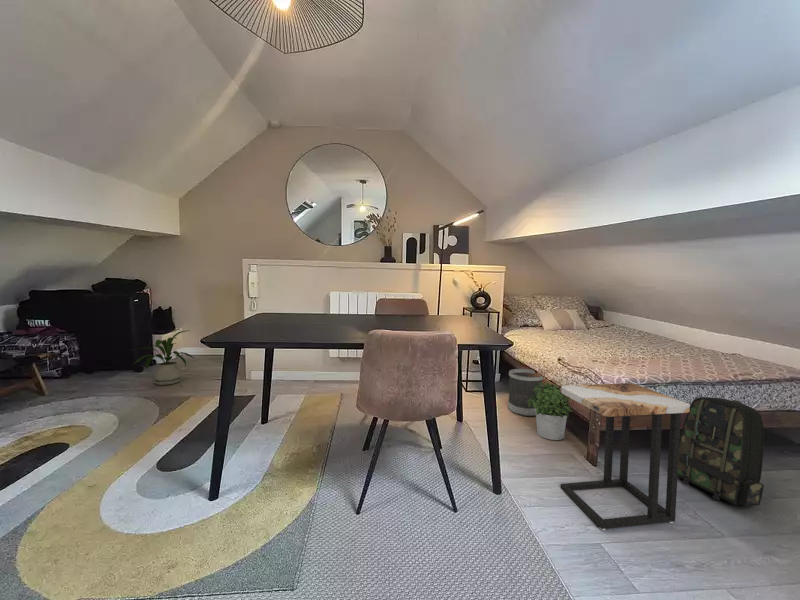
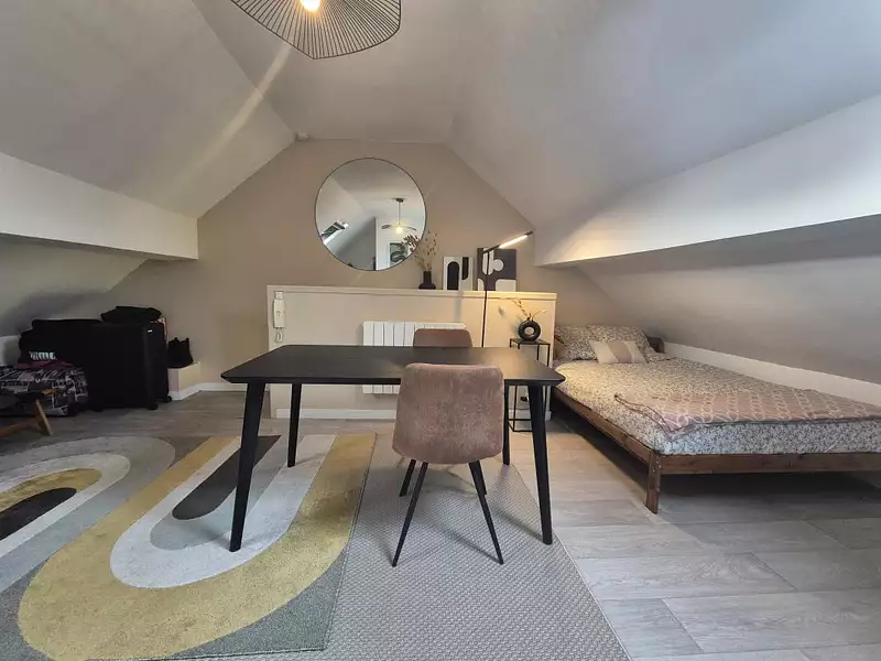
- backpack [678,396,765,507]
- potted plant [527,382,573,441]
- house plant [129,329,195,386]
- side table [560,382,691,531]
- wastebasket [507,368,544,417]
